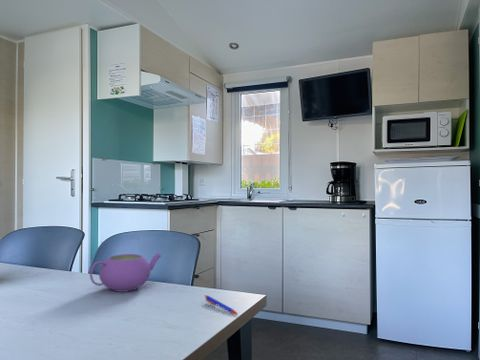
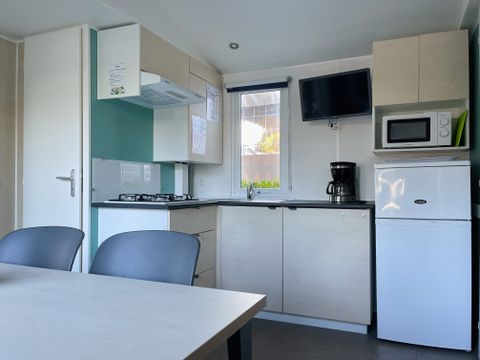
- pen [204,294,239,315]
- teapot [89,252,162,293]
